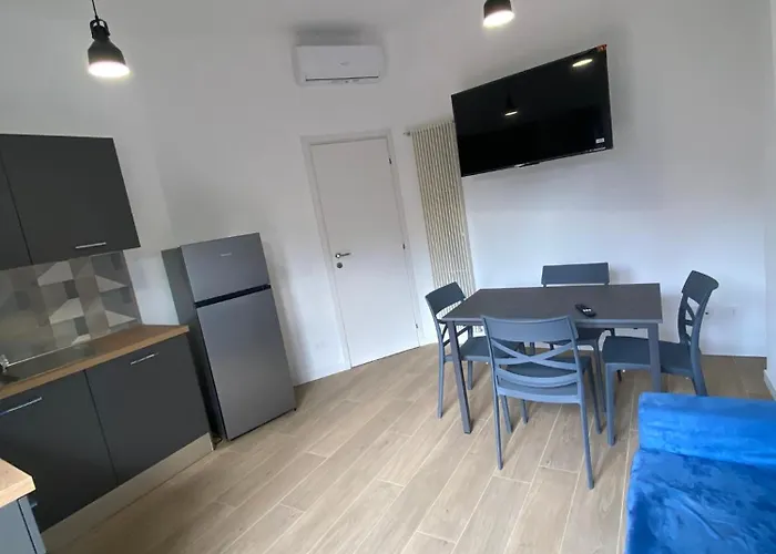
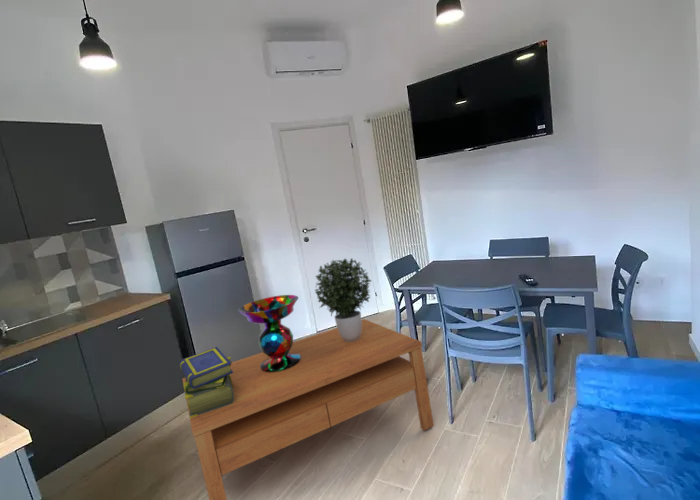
+ coffee table [181,318,435,500]
+ stack of books [179,346,234,419]
+ potted plant [314,257,372,342]
+ decorative bowl [237,294,300,372]
